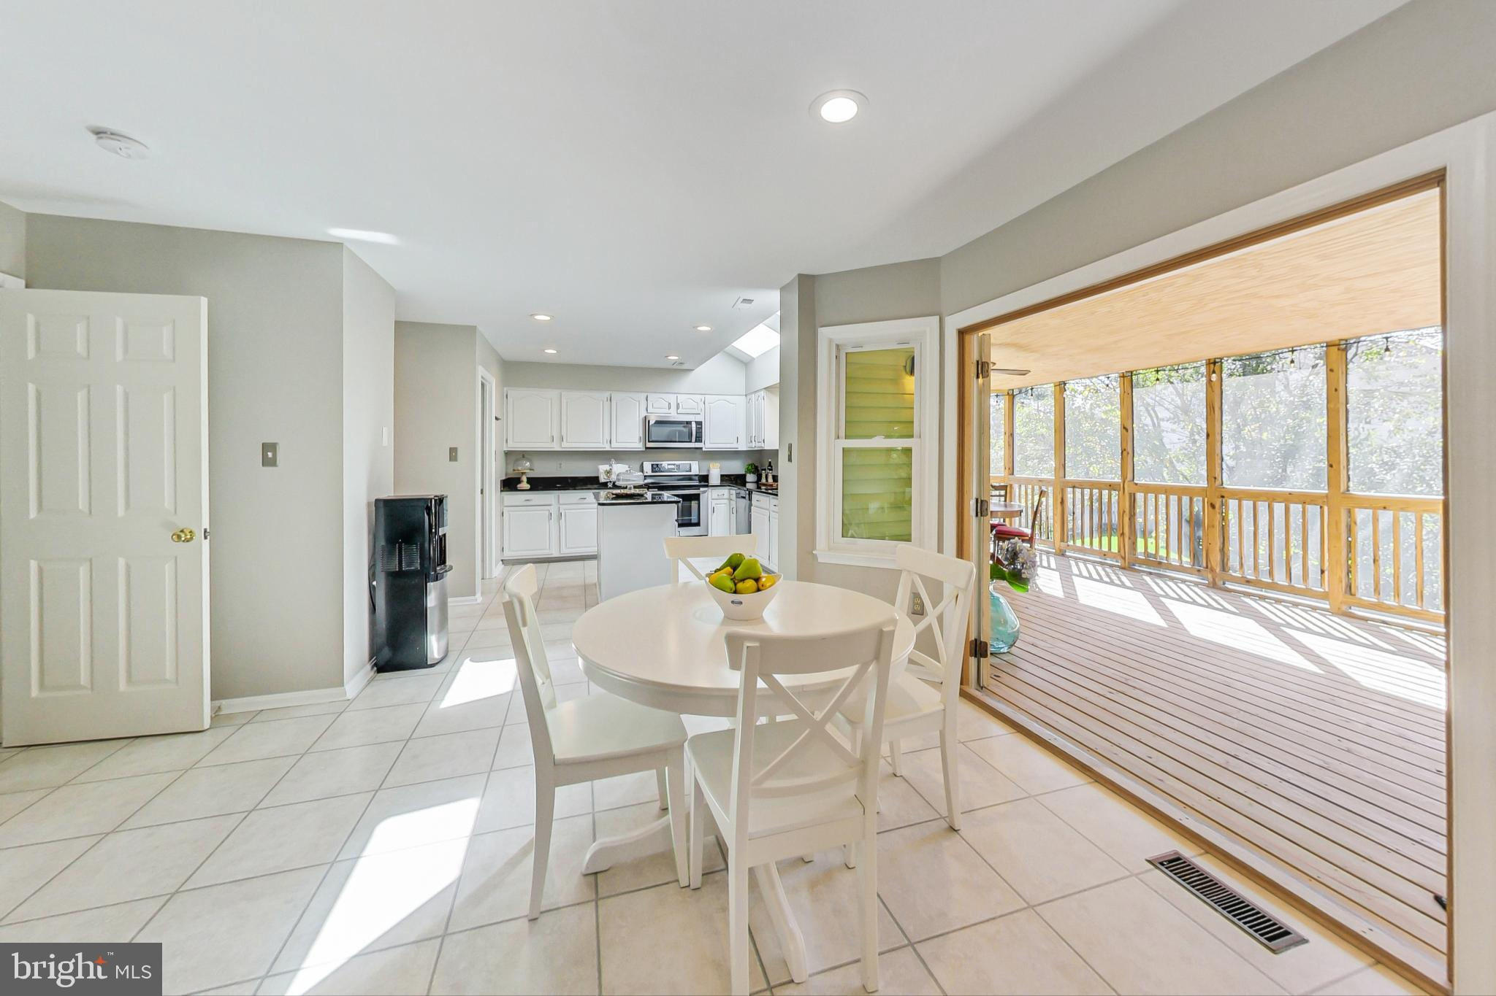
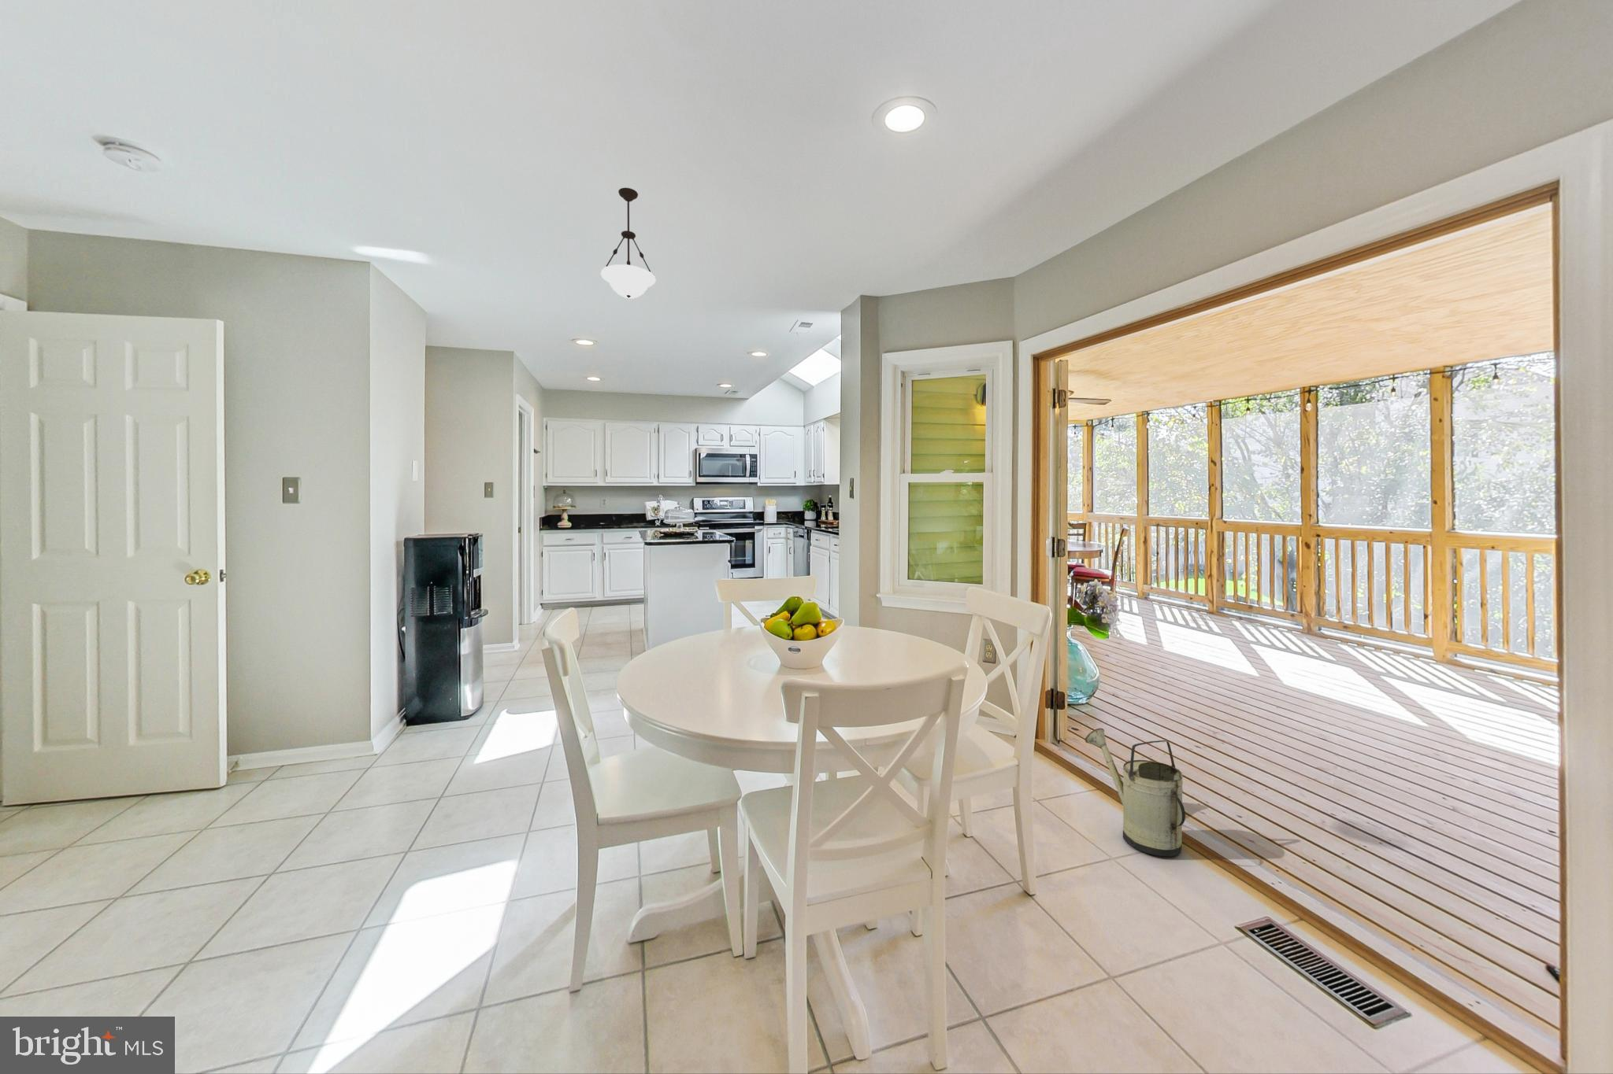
+ pendant light [600,187,657,298]
+ watering can [1084,728,1186,857]
